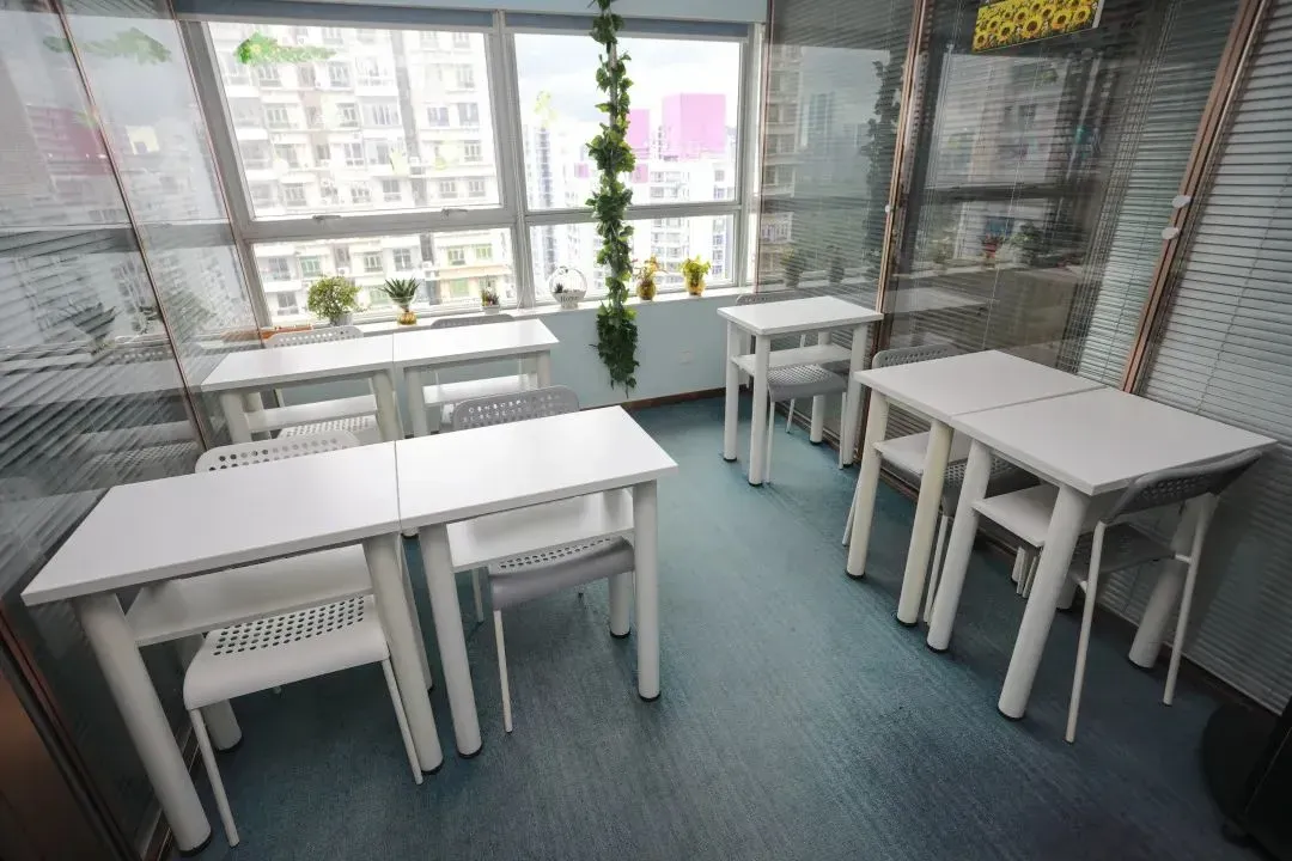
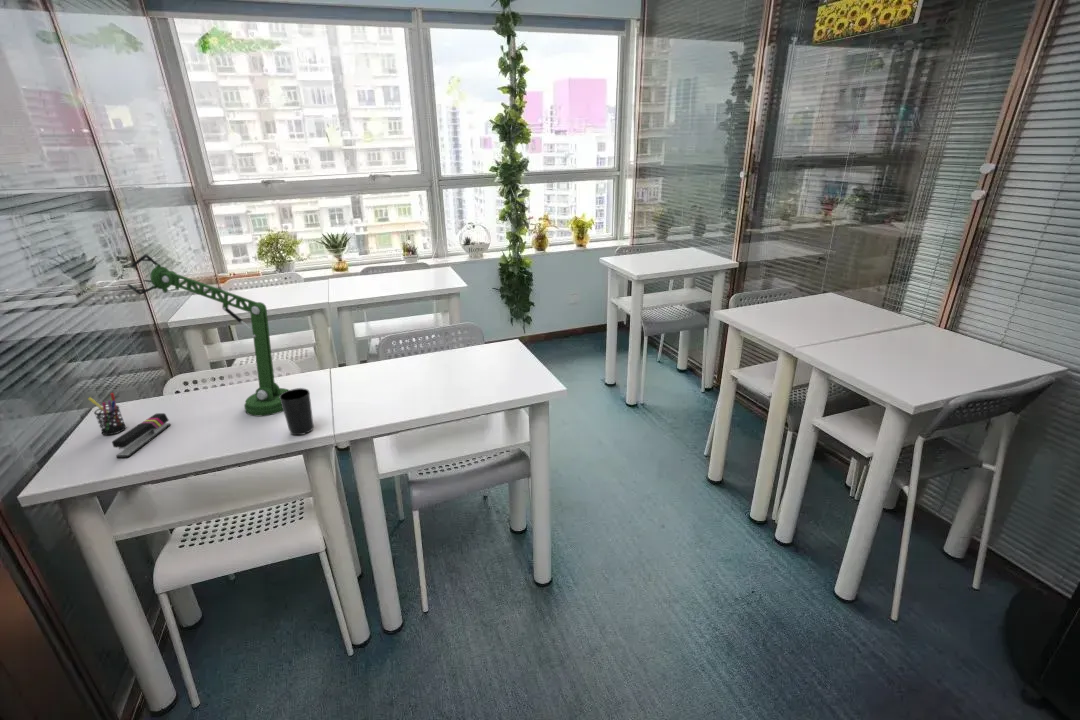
+ desk lamp [126,253,289,417]
+ stapler [111,412,172,459]
+ cup [279,387,314,436]
+ pen holder [87,392,127,436]
